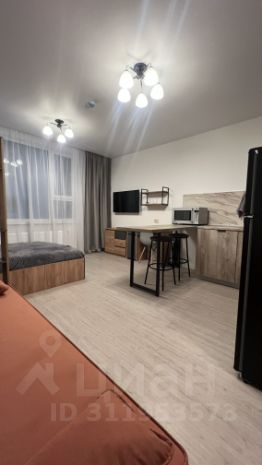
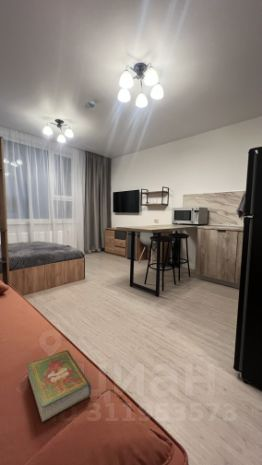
+ book [26,349,92,423]
